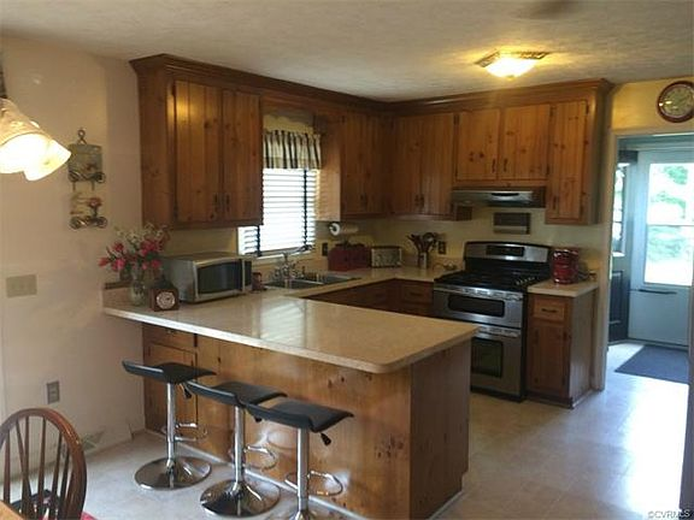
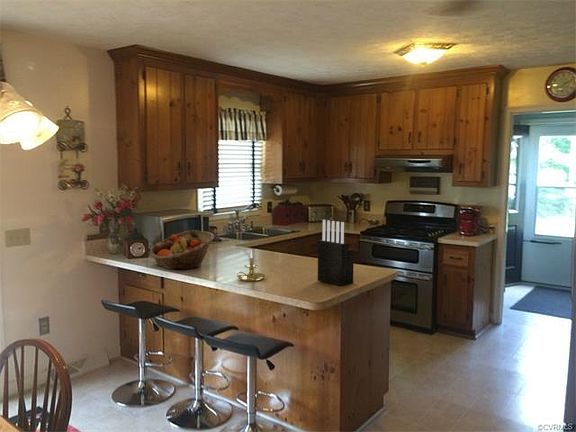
+ knife block [317,219,355,287]
+ fruit basket [149,229,215,270]
+ candle holder [234,249,266,283]
